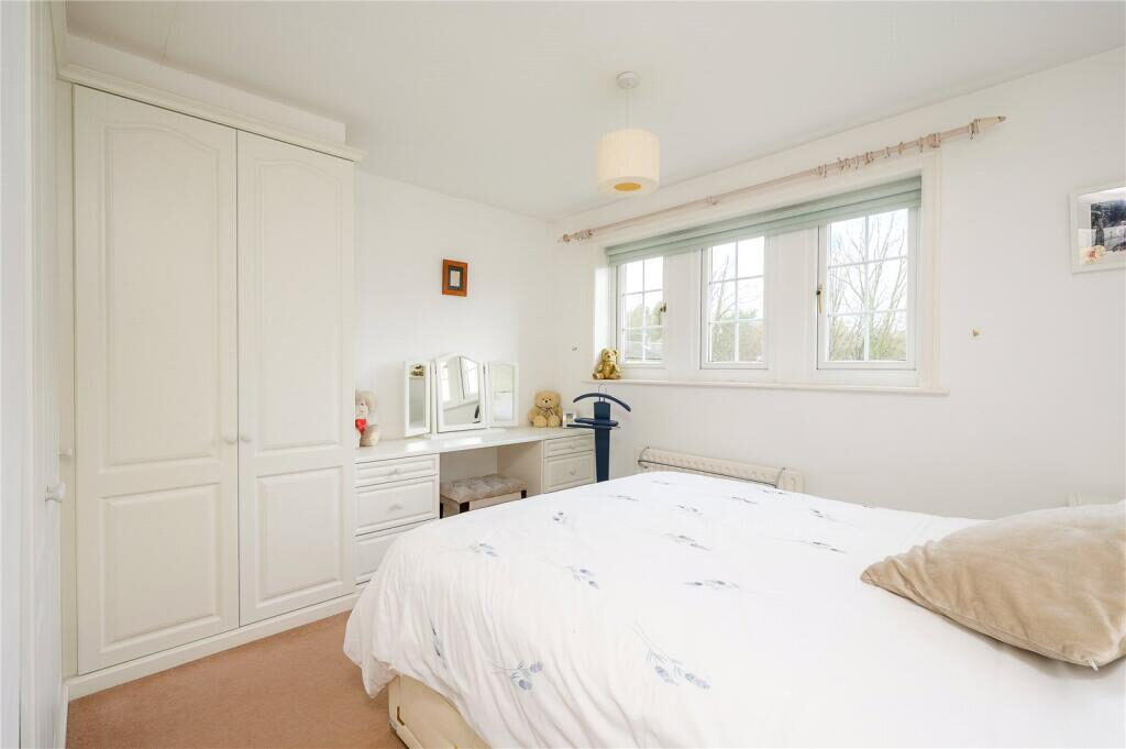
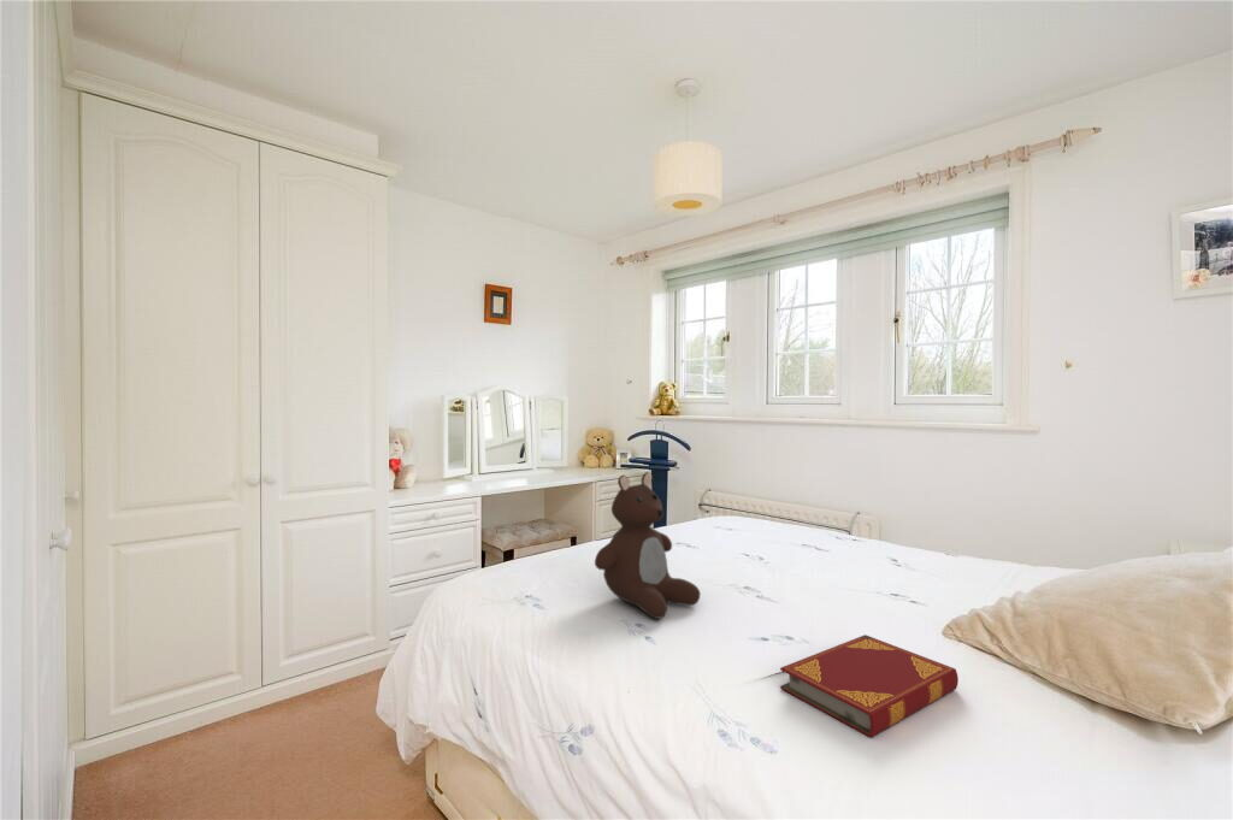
+ teddy bear [594,471,702,620]
+ hardback book [779,633,960,738]
